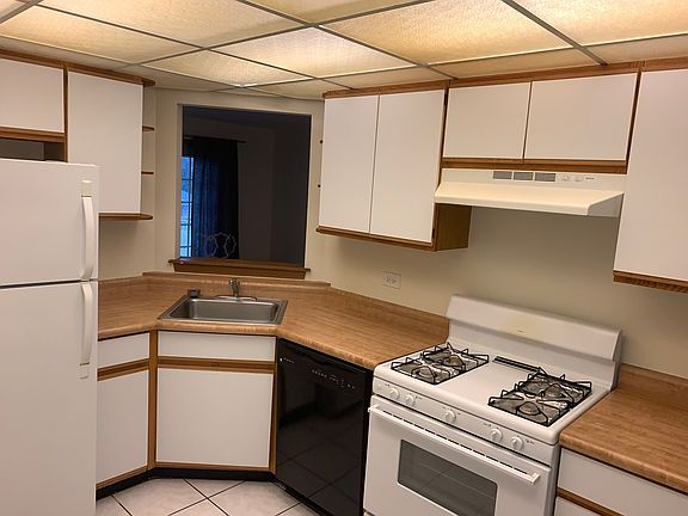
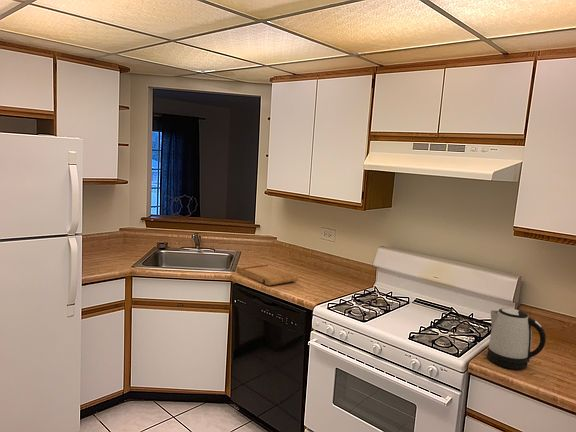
+ kettle [486,307,547,370]
+ cutting board [236,262,299,286]
